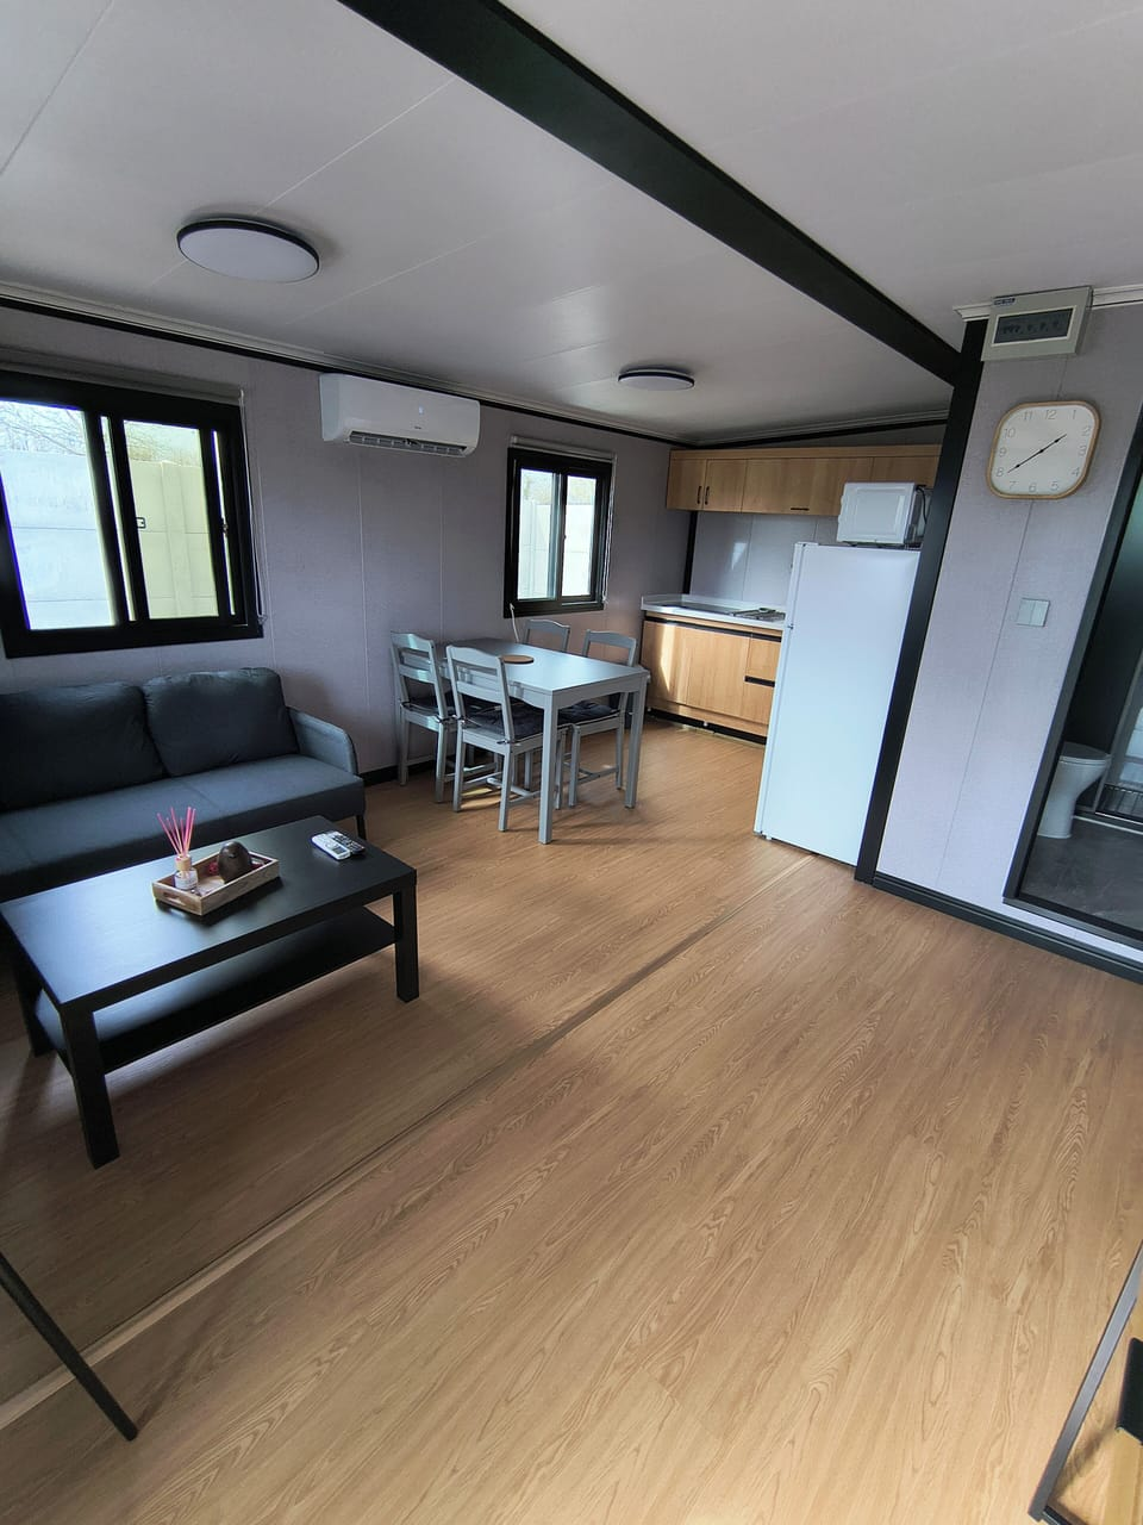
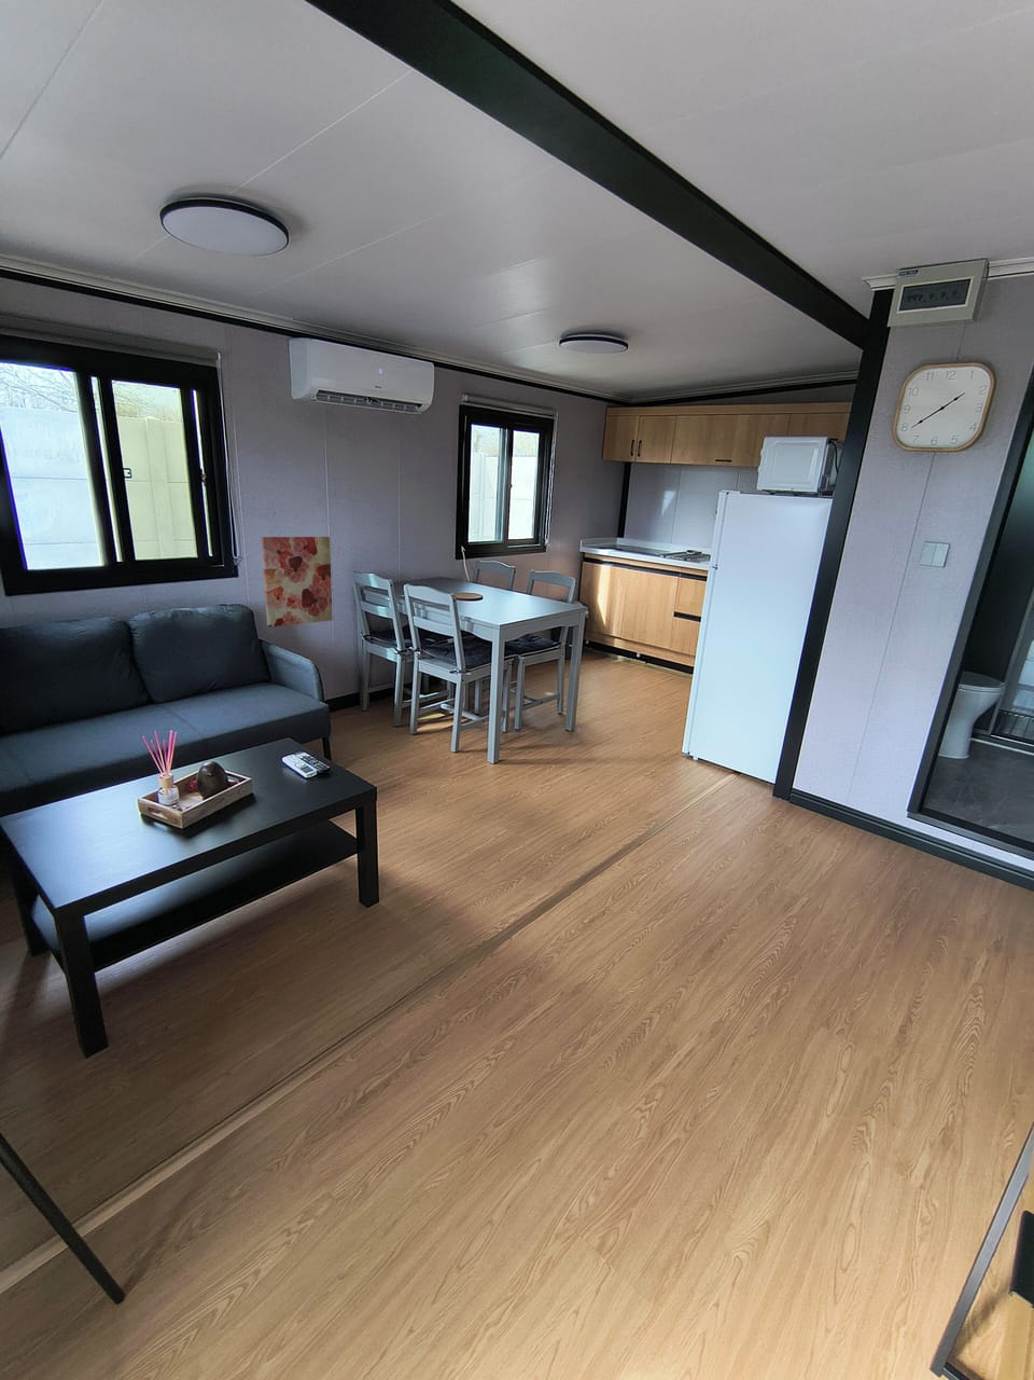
+ wall art [261,536,333,628]
